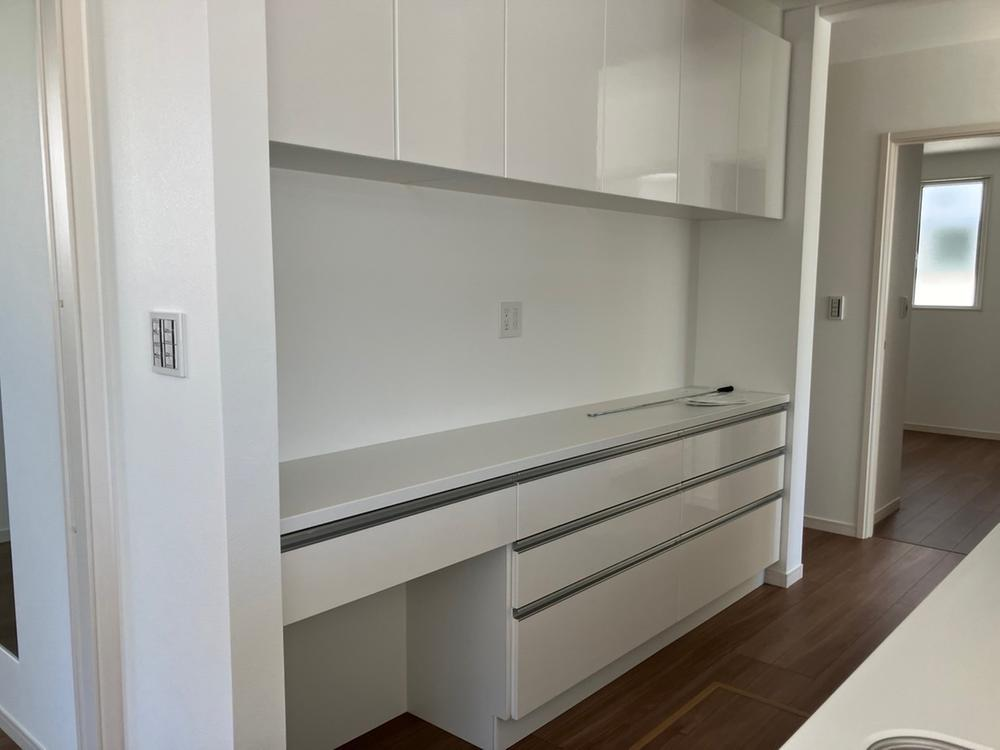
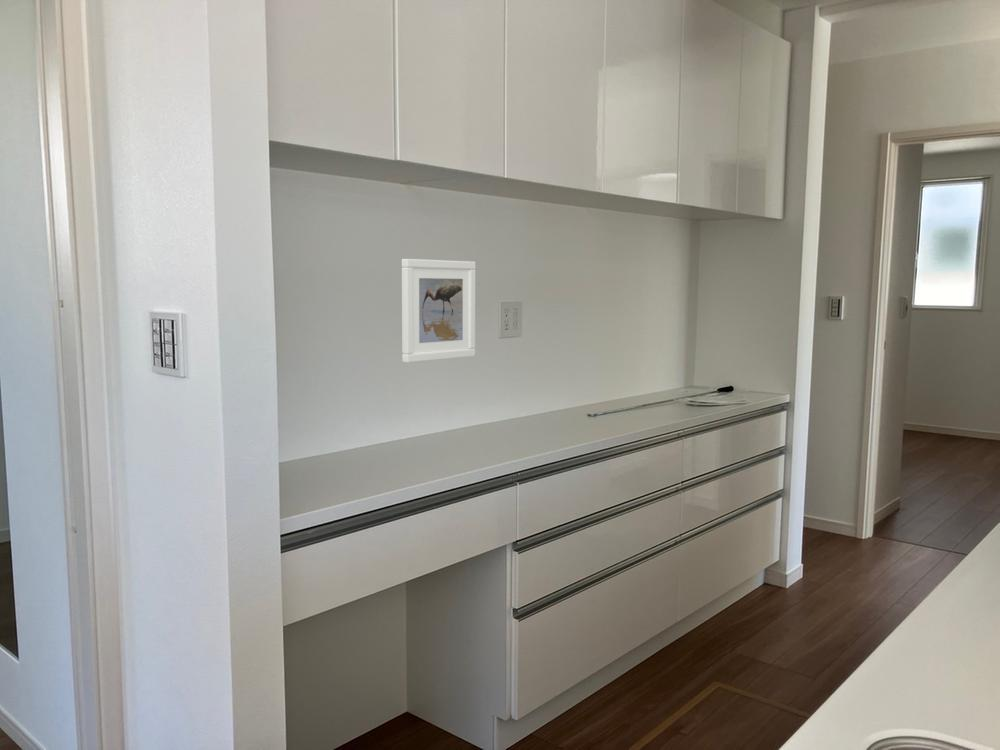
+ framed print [401,258,476,364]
